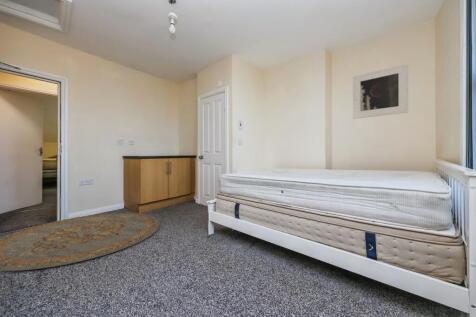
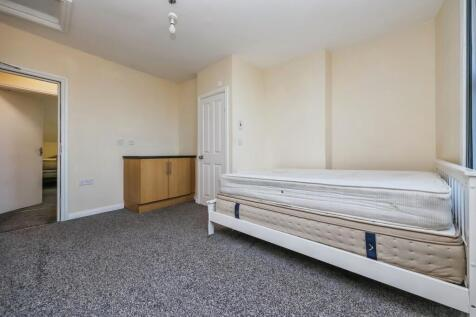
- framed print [352,63,409,120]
- rug [0,212,161,272]
